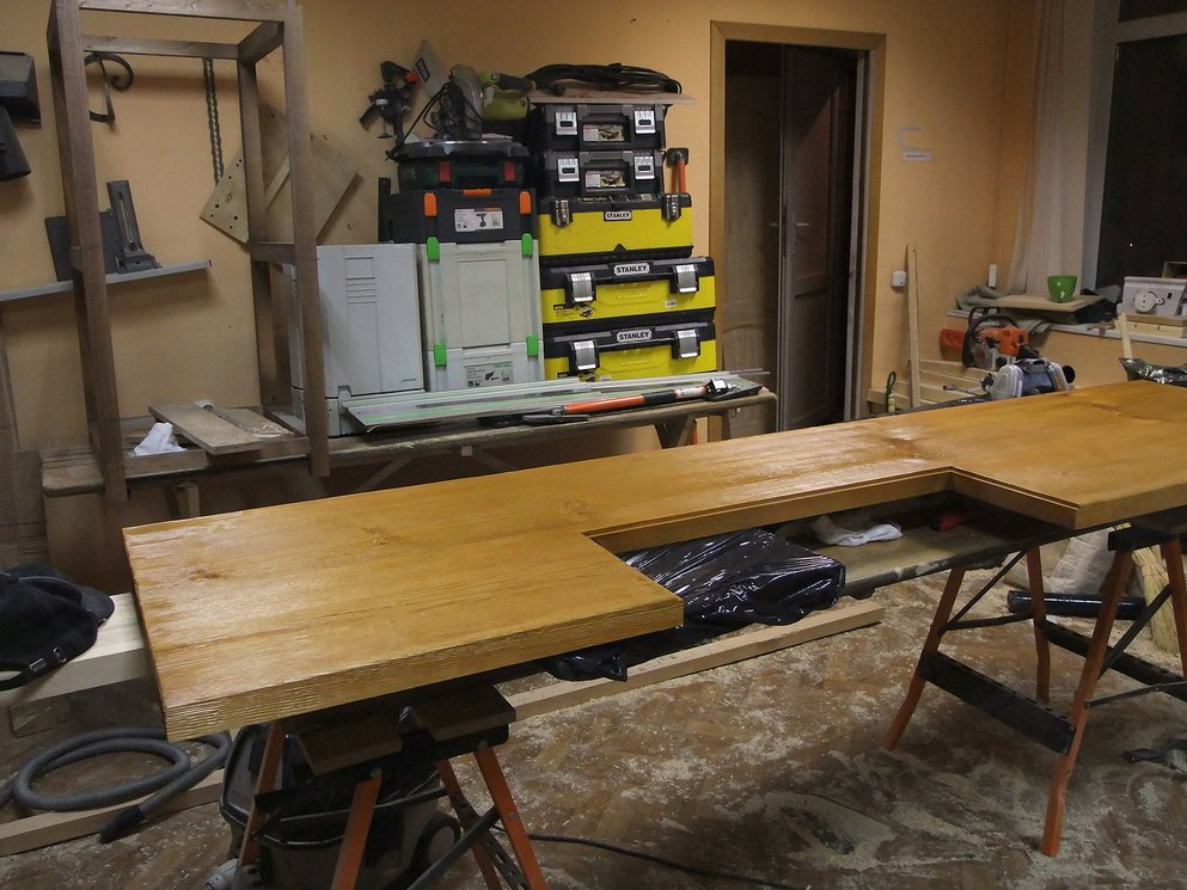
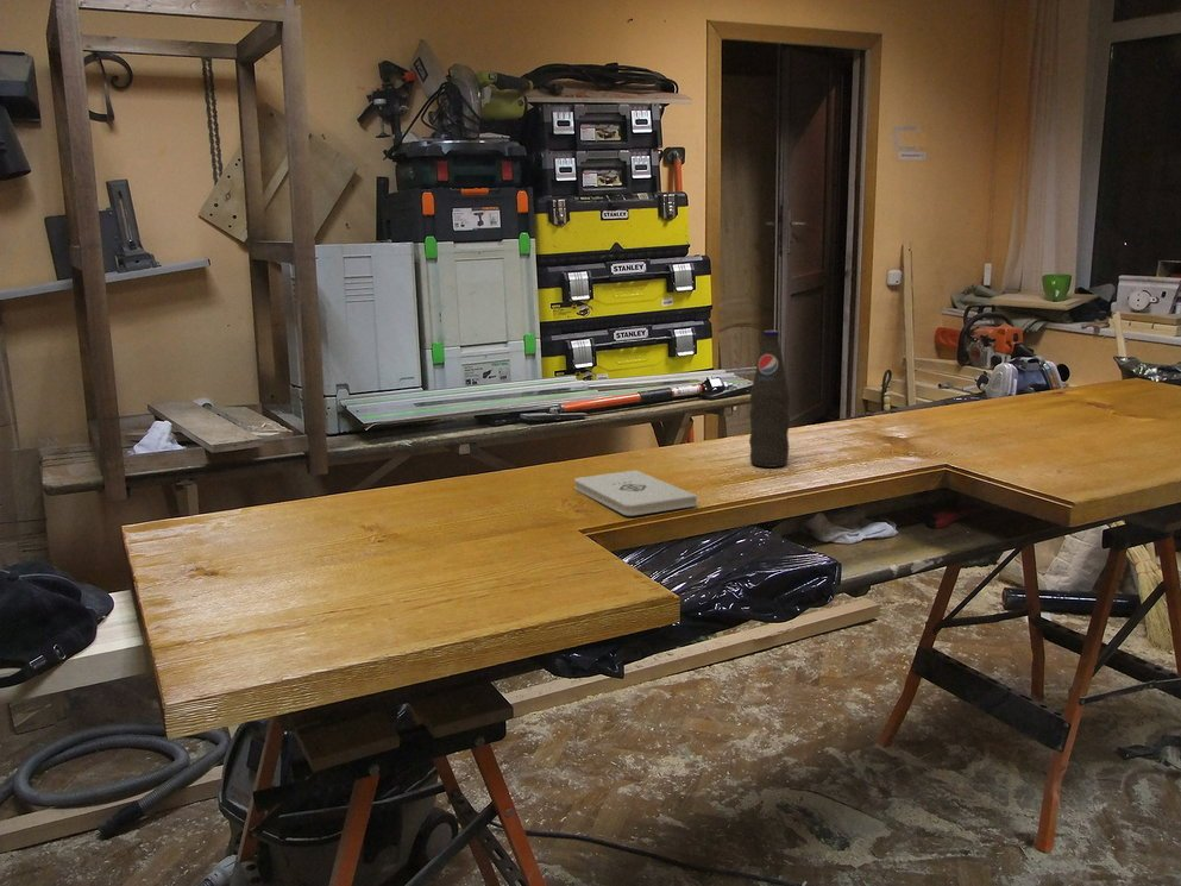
+ notepad [573,469,698,517]
+ bottle [748,329,791,469]
